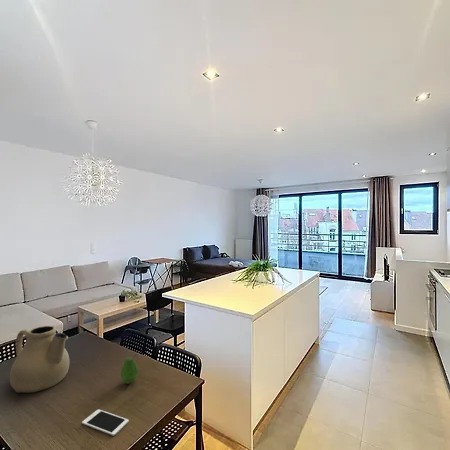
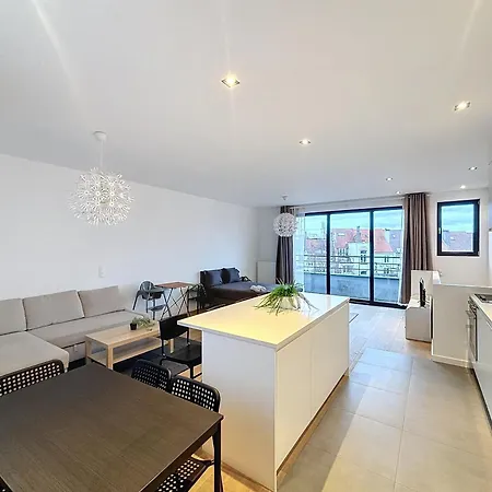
- fruit [120,356,139,384]
- teapot [9,325,70,394]
- cell phone [81,408,130,437]
